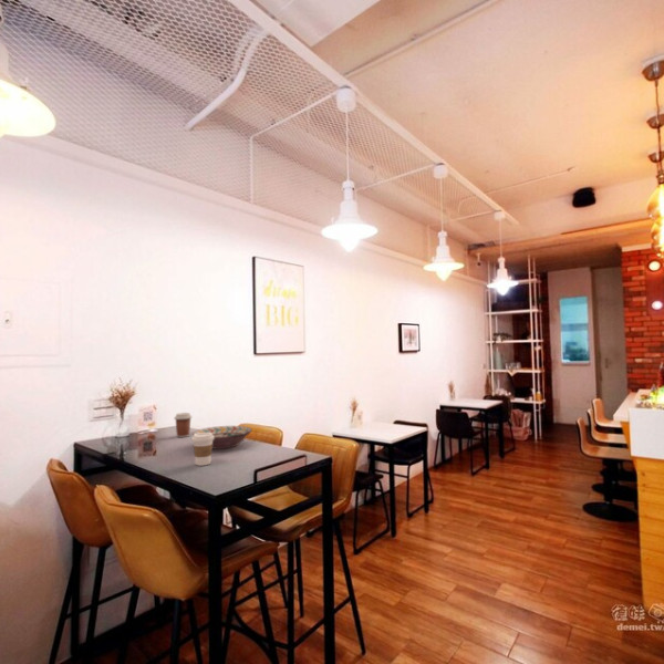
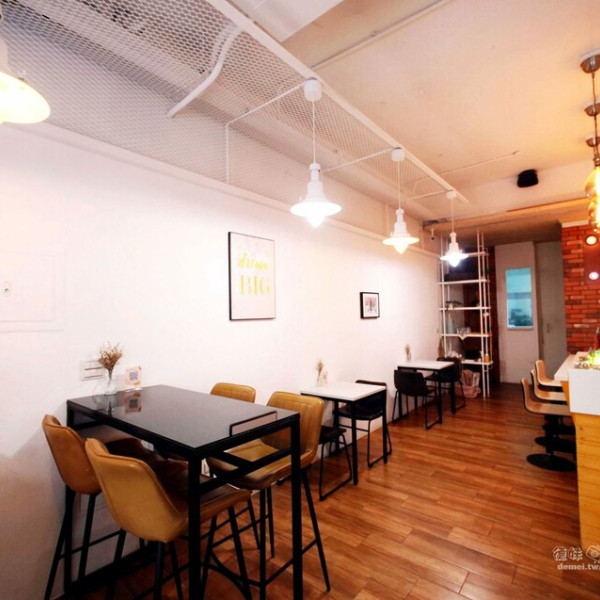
- coffee cup [190,433,214,467]
- decorative bowl [191,425,253,450]
- coffee cup [173,412,194,438]
